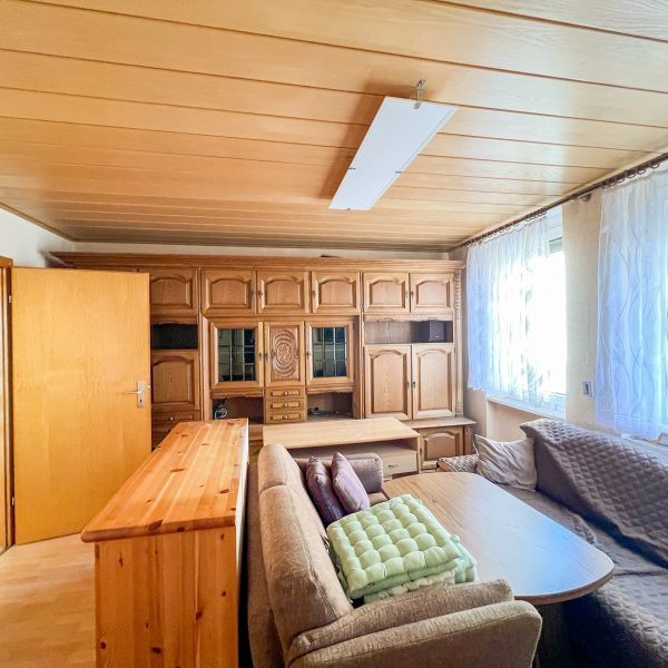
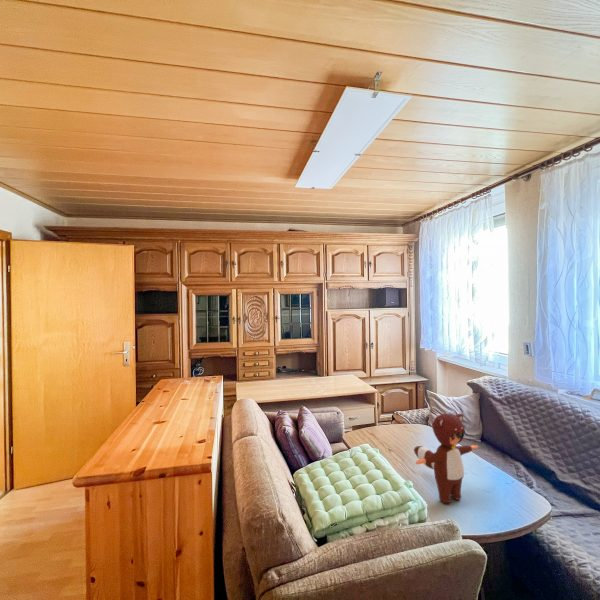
+ toy figure [413,413,479,504]
